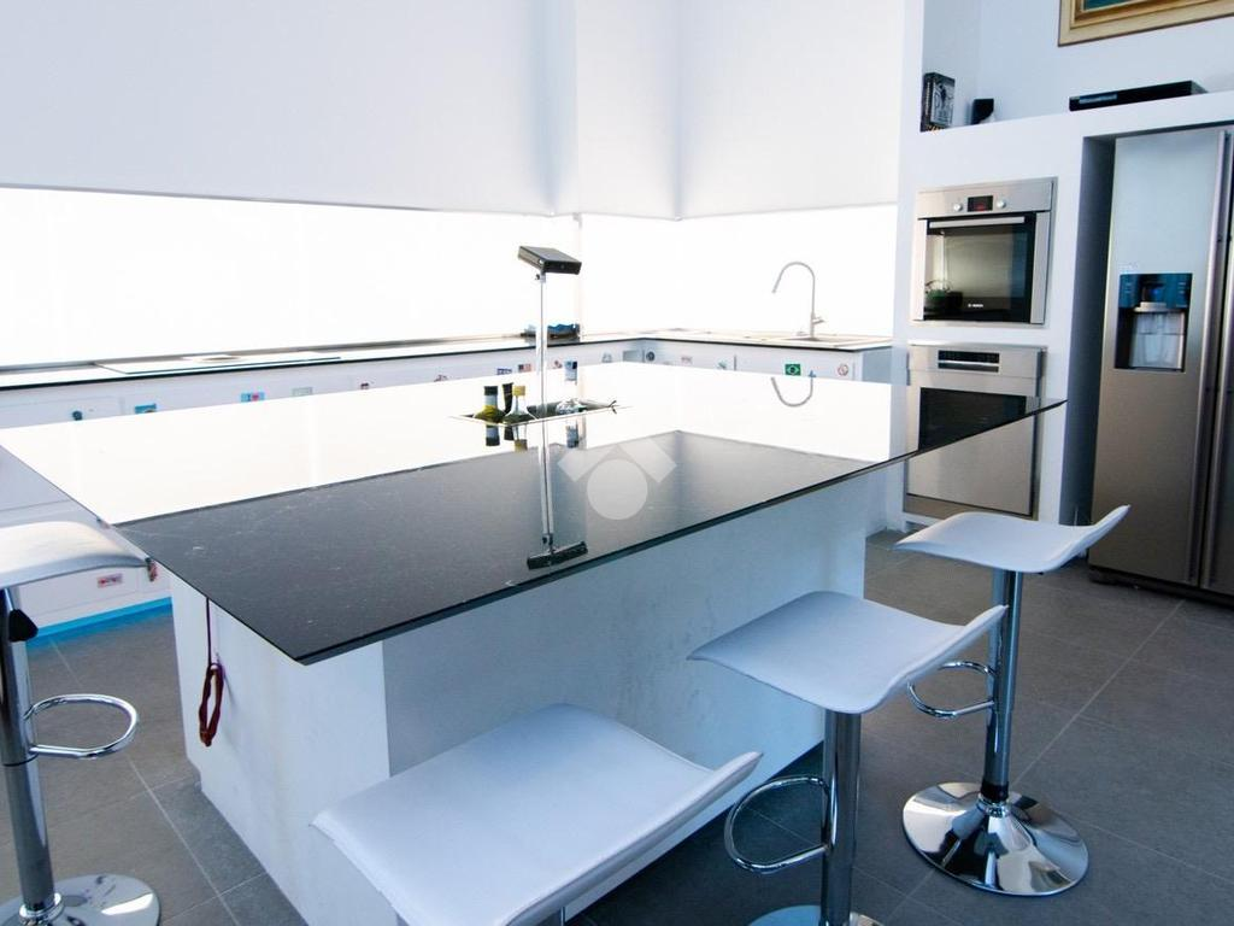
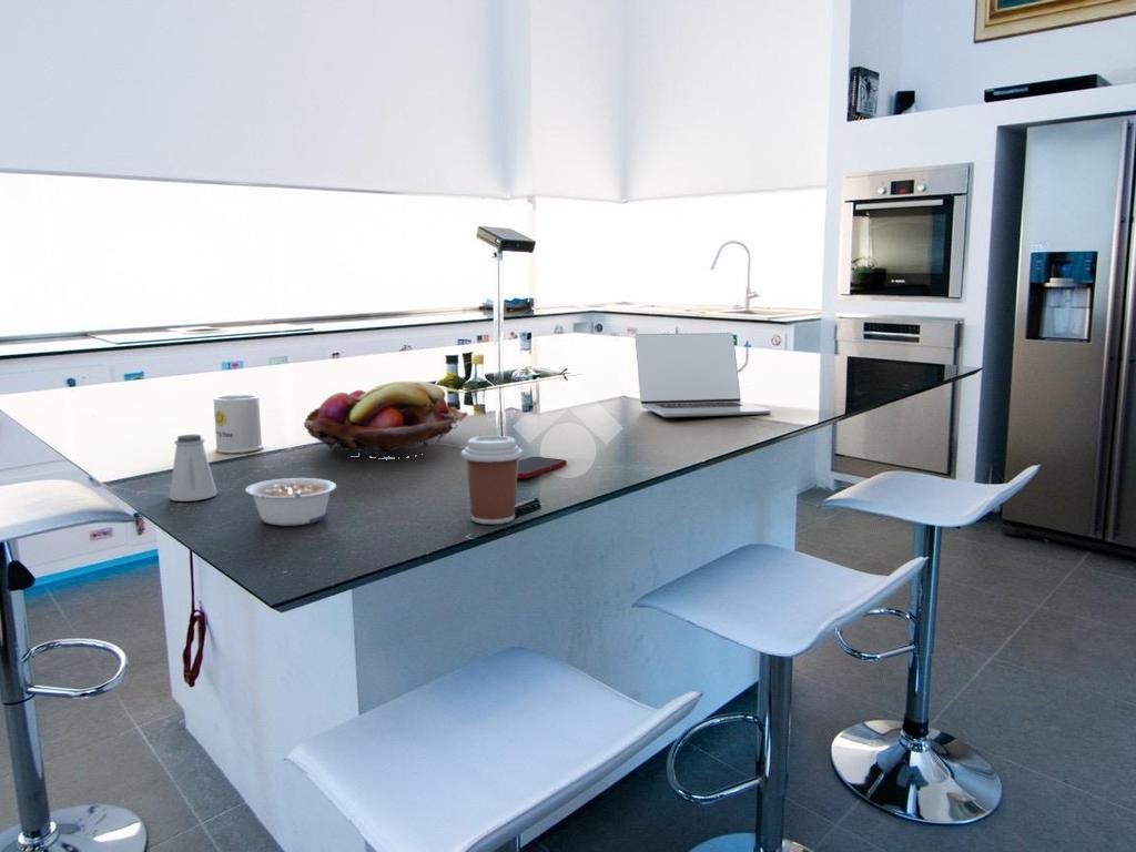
+ saltshaker [168,434,219,503]
+ mug [213,394,264,454]
+ legume [244,477,337,527]
+ coffee cup [460,435,524,525]
+ fruit basket [303,381,469,459]
+ laptop [633,332,772,418]
+ cell phone [517,456,567,479]
